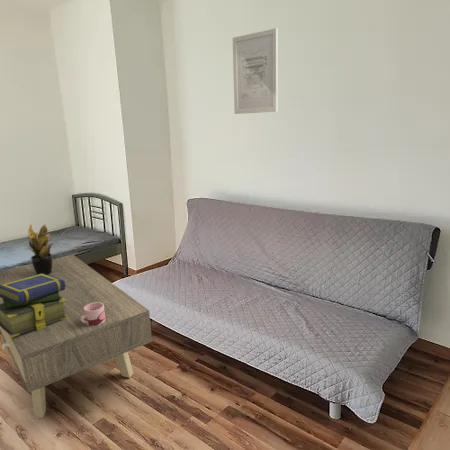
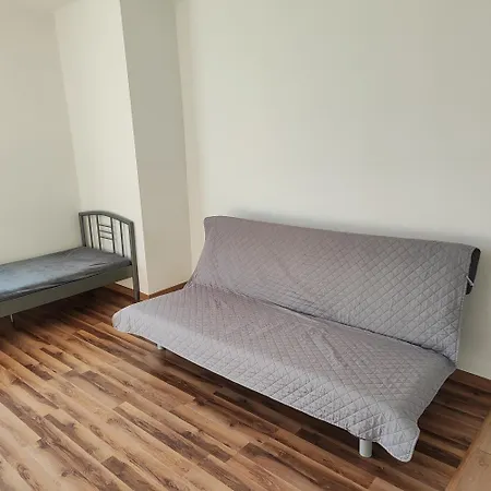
- mug [80,302,106,326]
- wall art [232,27,278,115]
- stack of books [0,273,68,338]
- coffee table [0,254,153,420]
- potted plant [24,223,57,275]
